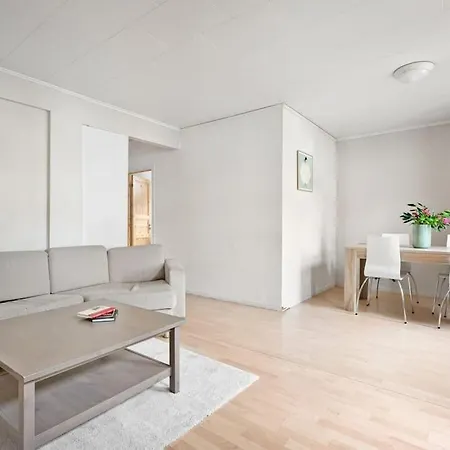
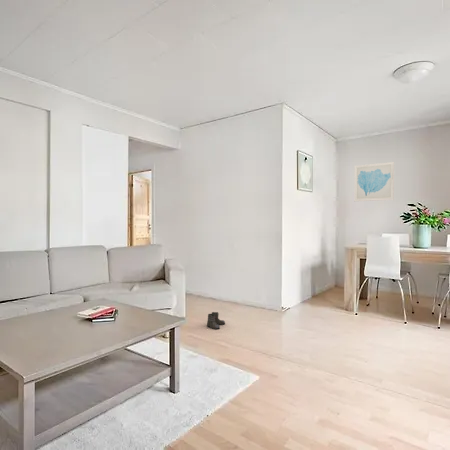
+ boots [206,311,226,330]
+ wall art [353,161,395,202]
